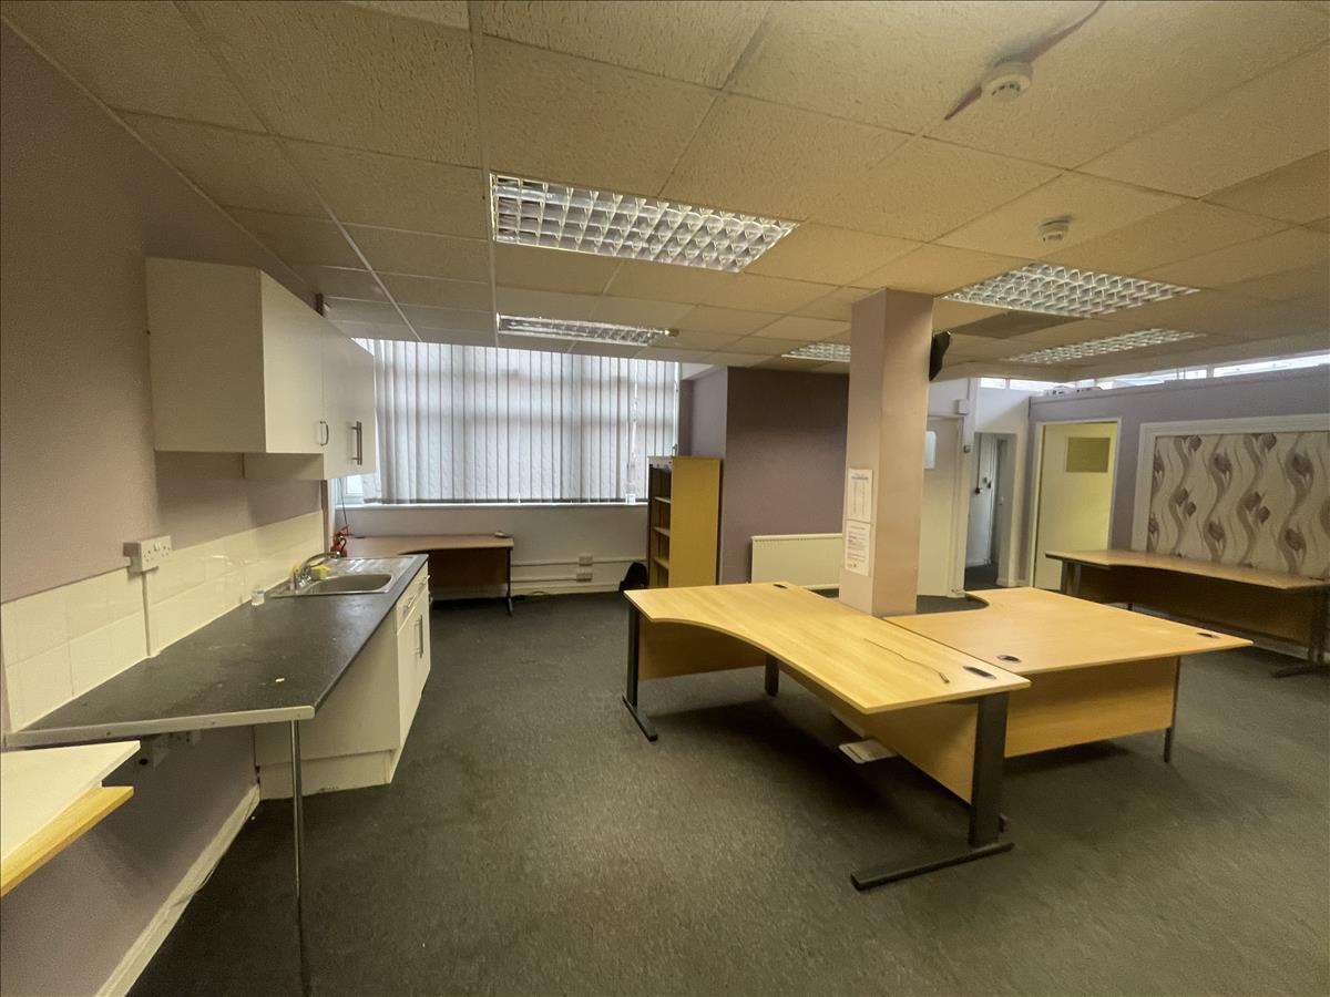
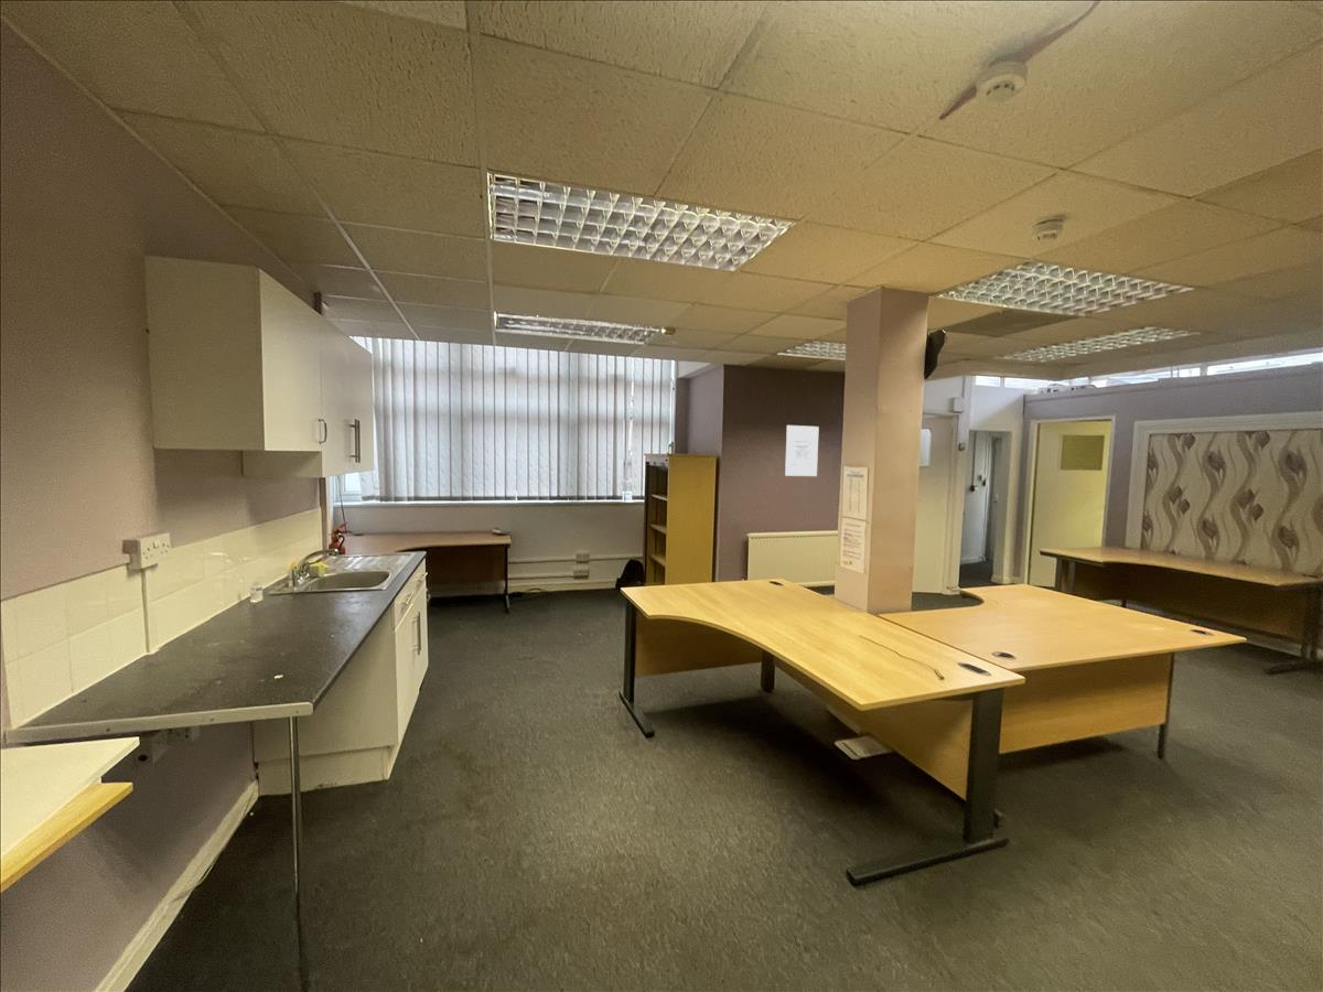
+ wall art [784,424,820,477]
